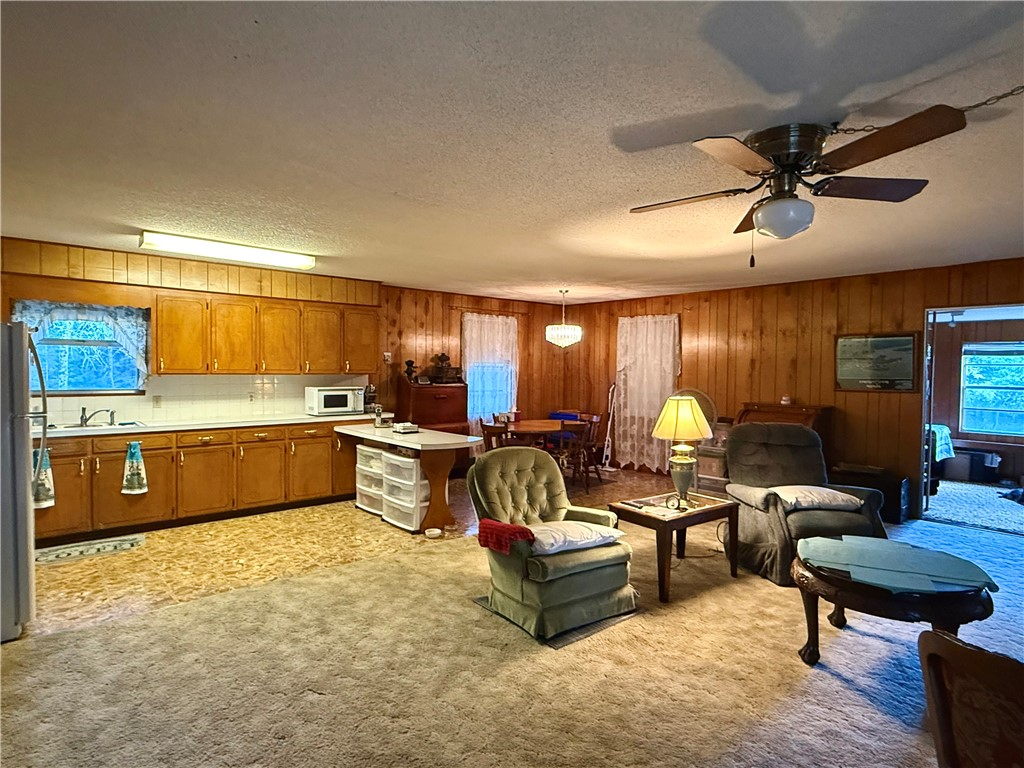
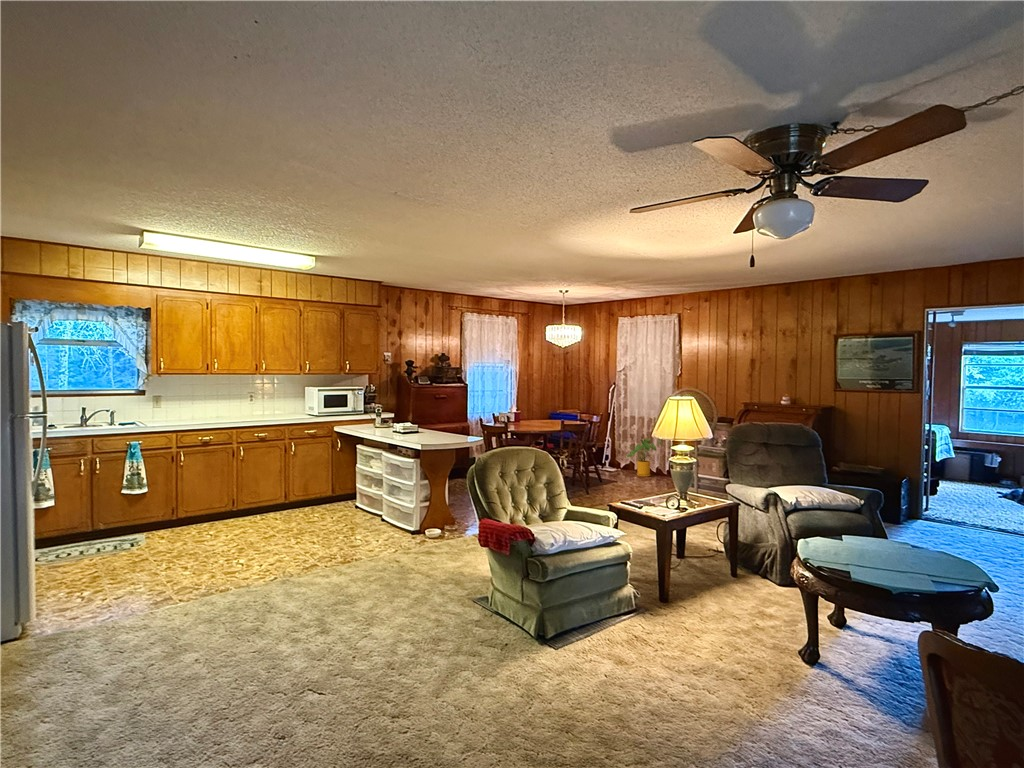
+ house plant [625,438,663,478]
